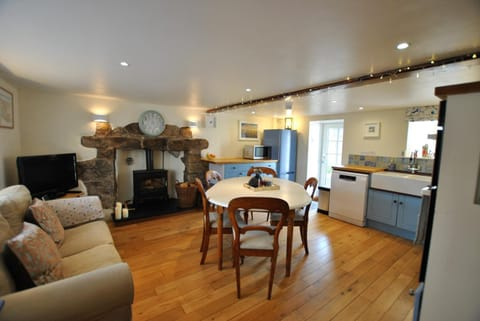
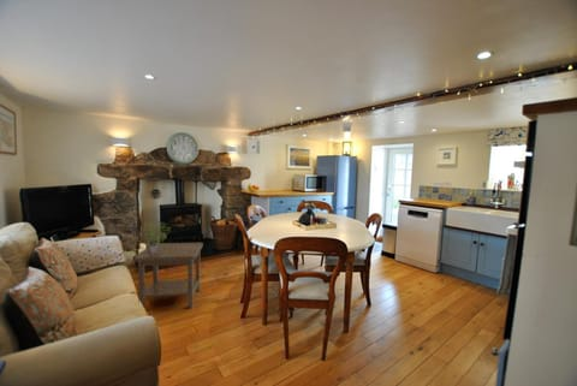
+ potted plant [141,221,171,253]
+ side table [133,242,204,310]
